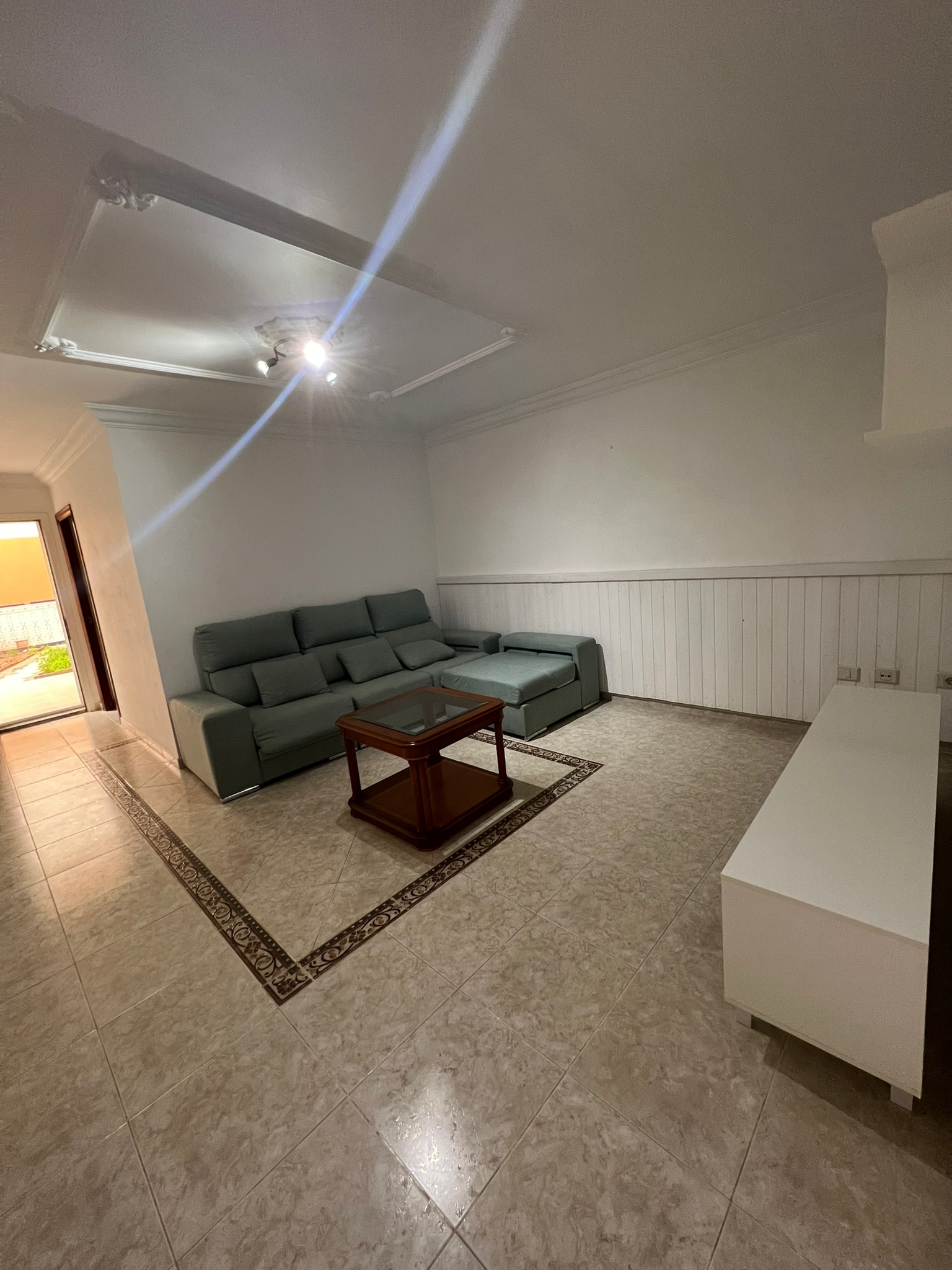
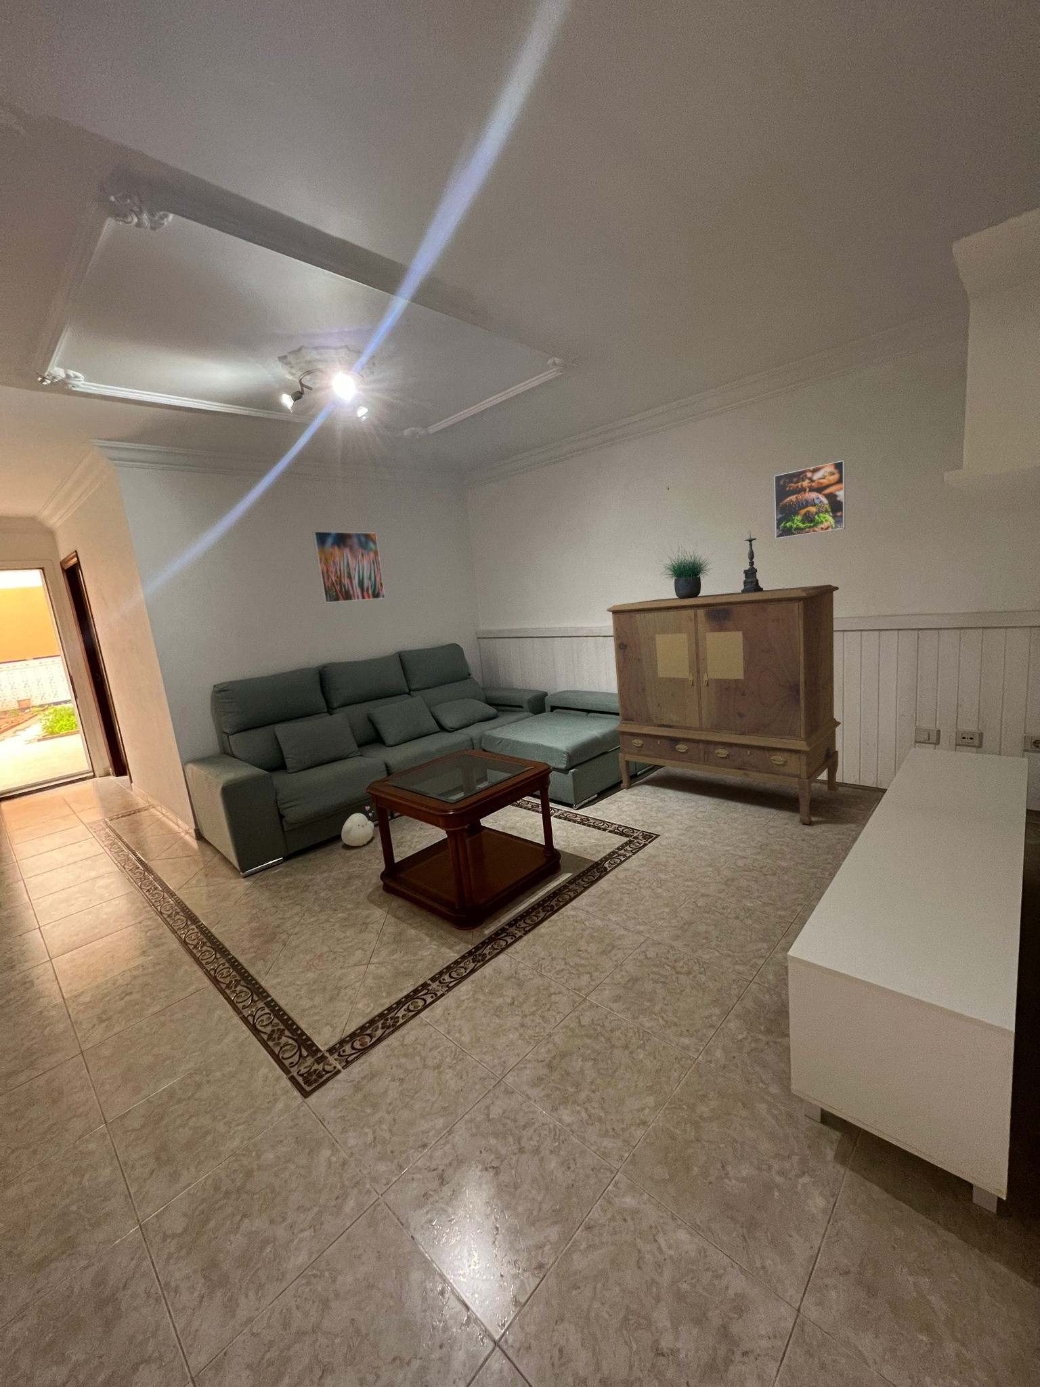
+ potted plant [659,540,716,598]
+ plush toy [341,806,375,846]
+ candle holder [738,530,772,593]
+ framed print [773,460,846,540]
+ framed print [311,531,386,604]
+ cabinet [606,584,841,825]
